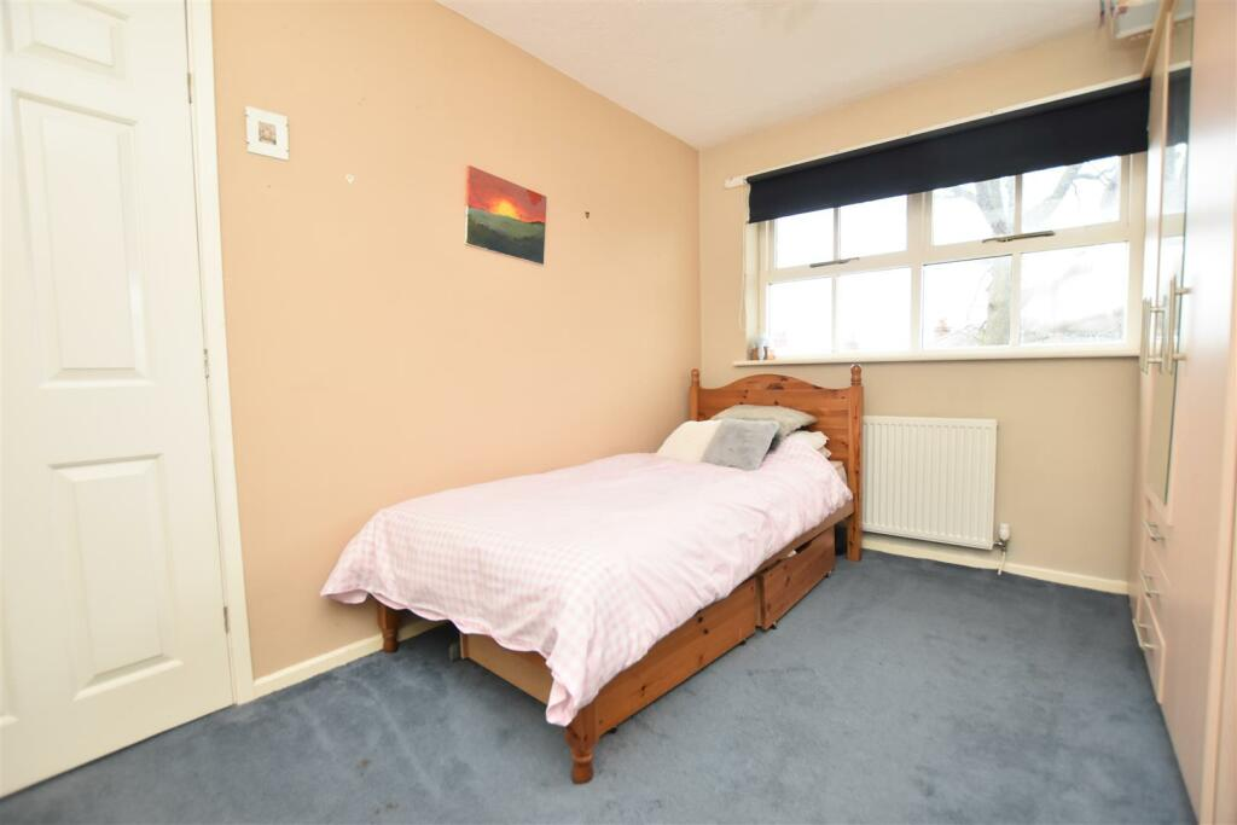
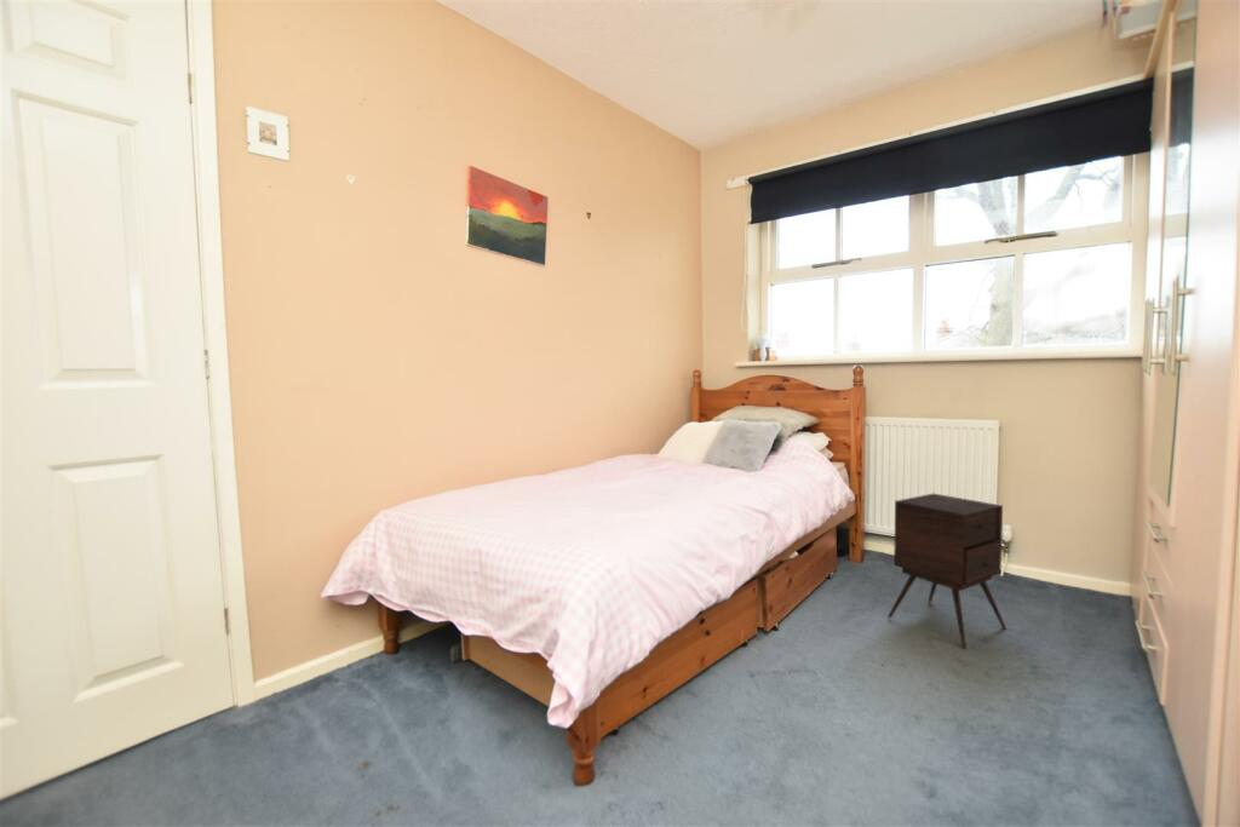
+ side table [886,493,1008,649]
